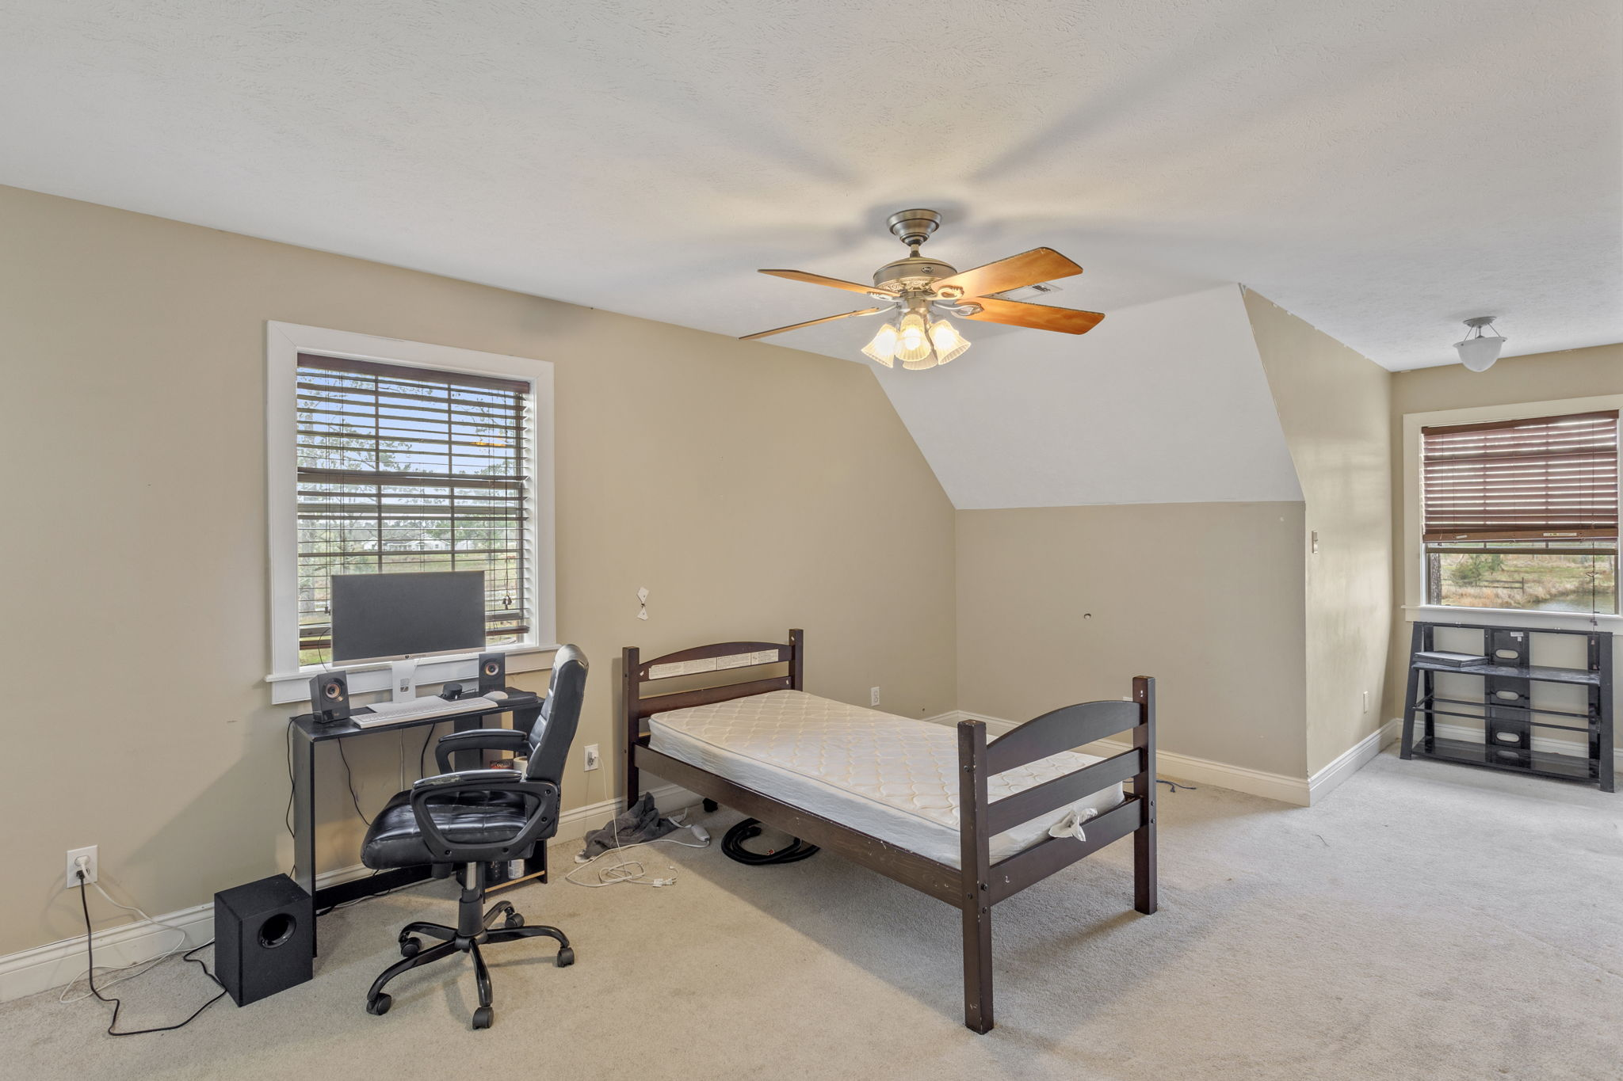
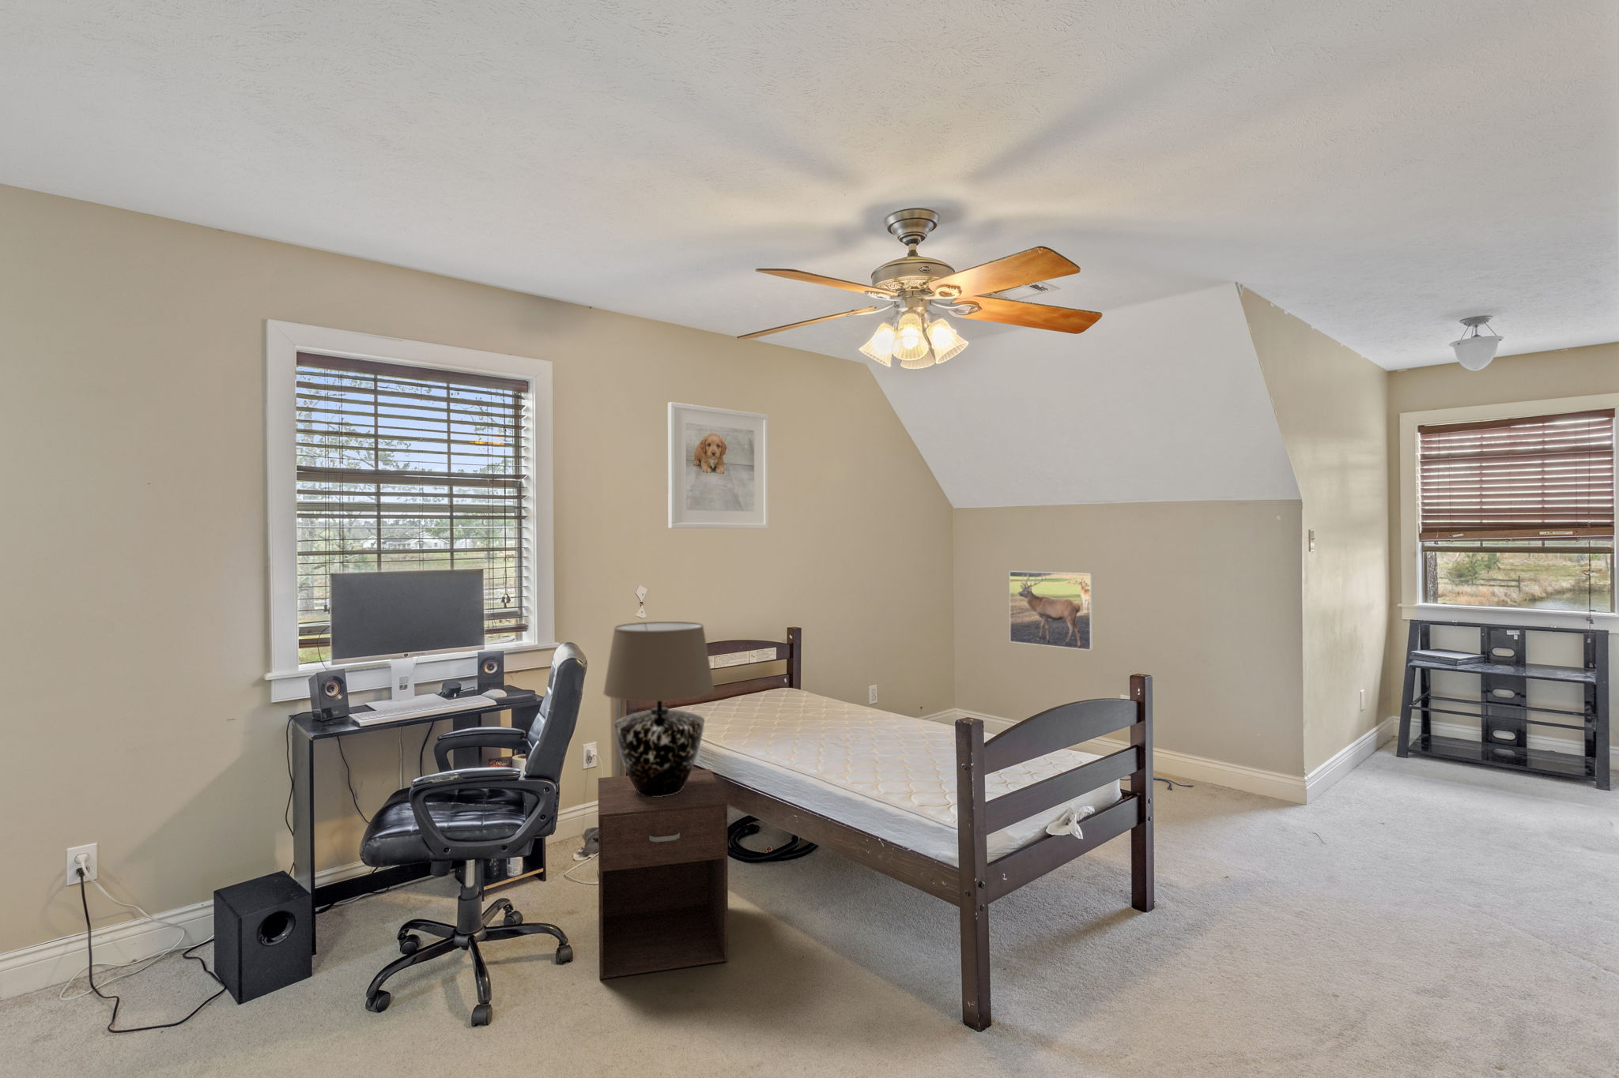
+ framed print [667,401,769,529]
+ table lamp [602,621,715,796]
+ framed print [1009,570,1094,652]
+ nightstand [597,769,729,979]
